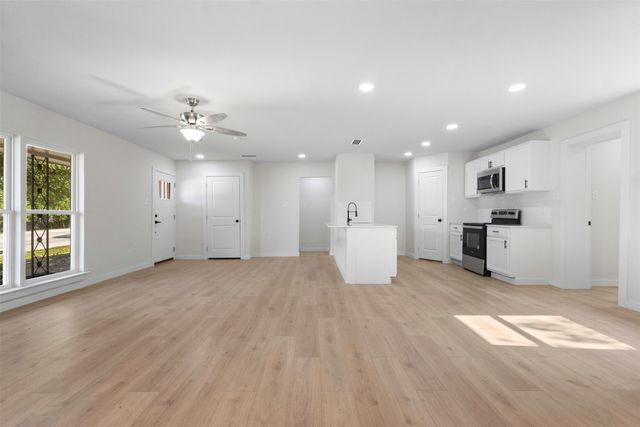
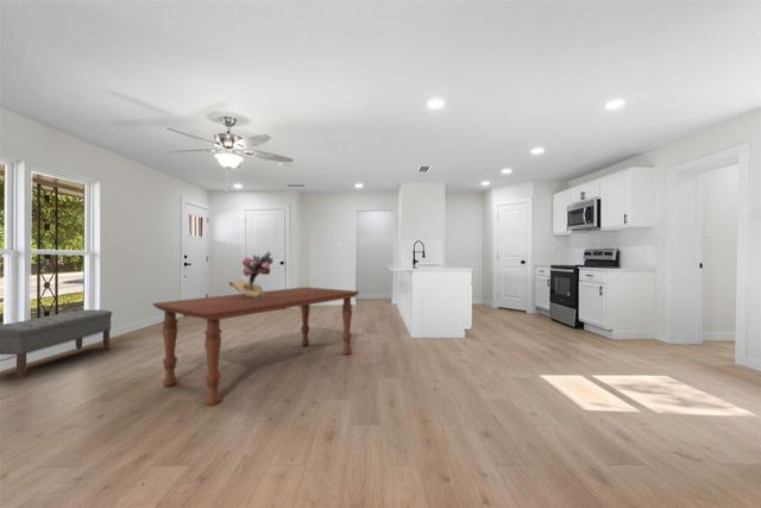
+ bouquet [227,250,275,299]
+ dining table [151,286,360,407]
+ bench [0,308,113,380]
